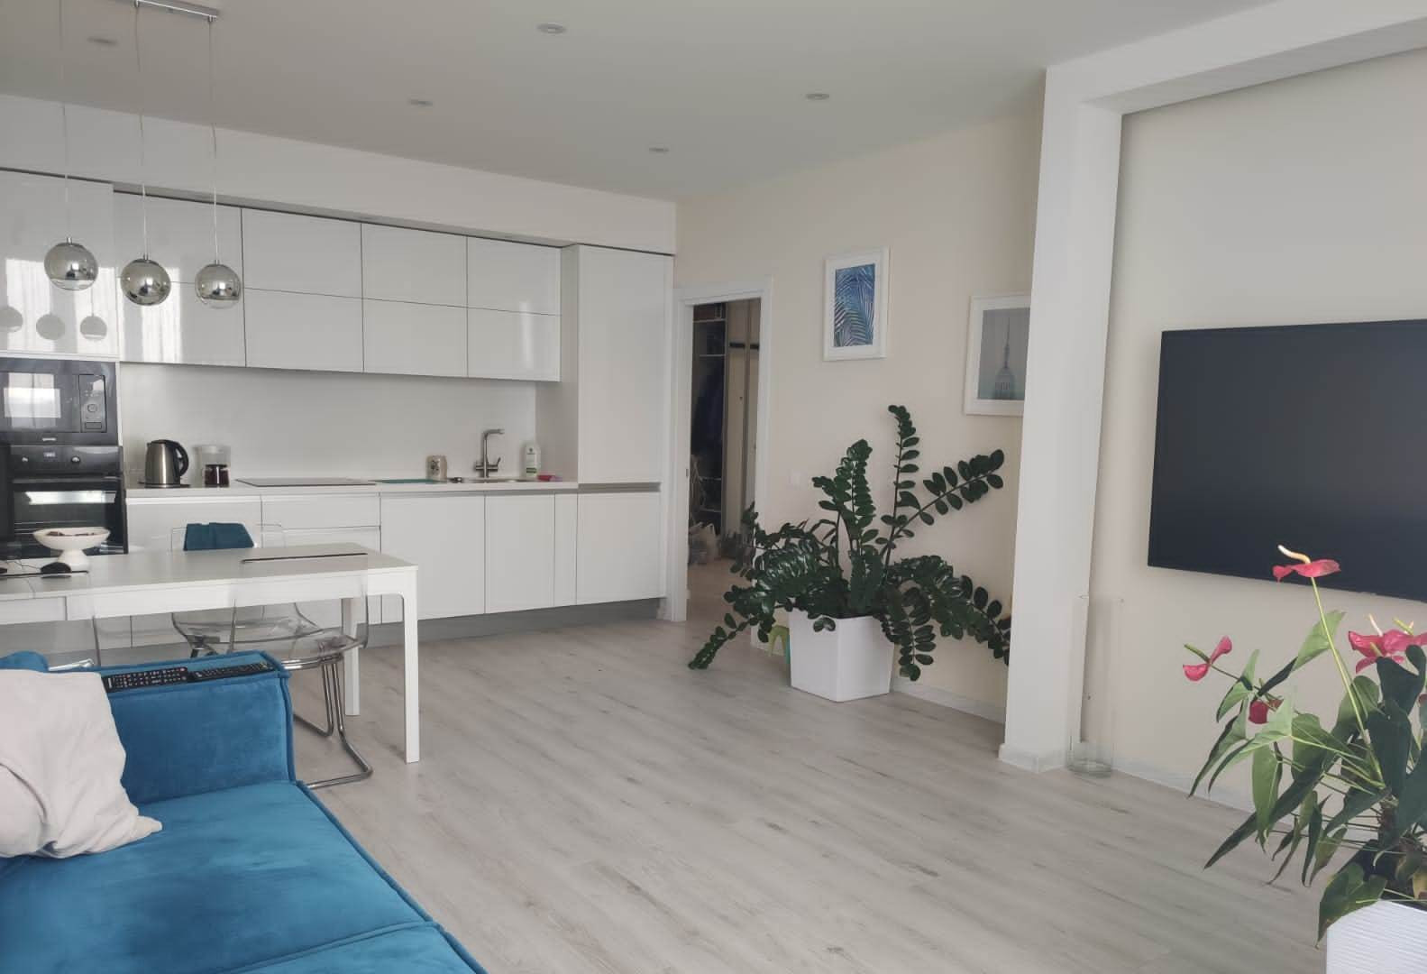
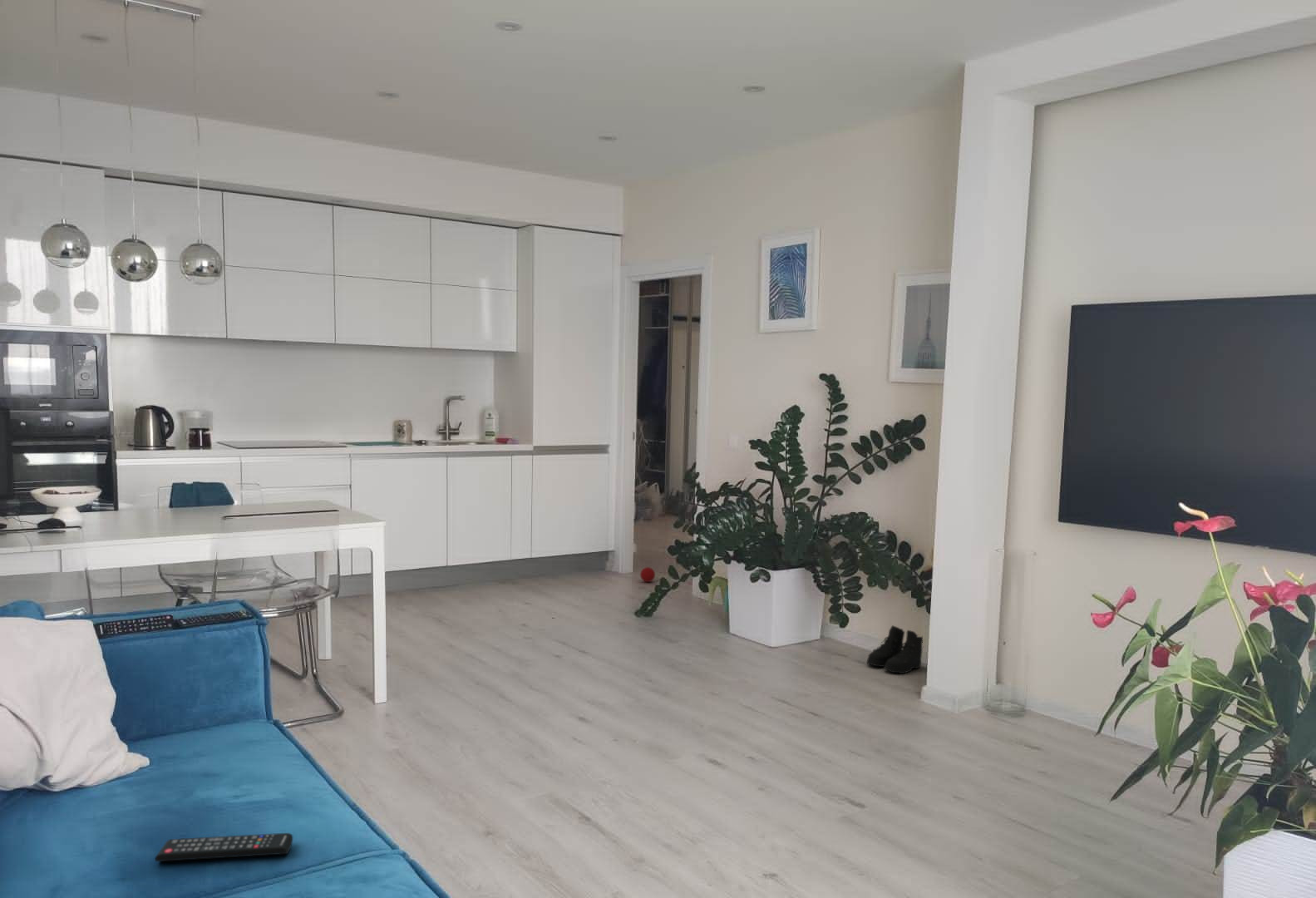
+ ball [639,566,656,583]
+ boots [865,624,924,674]
+ remote control [154,832,293,862]
